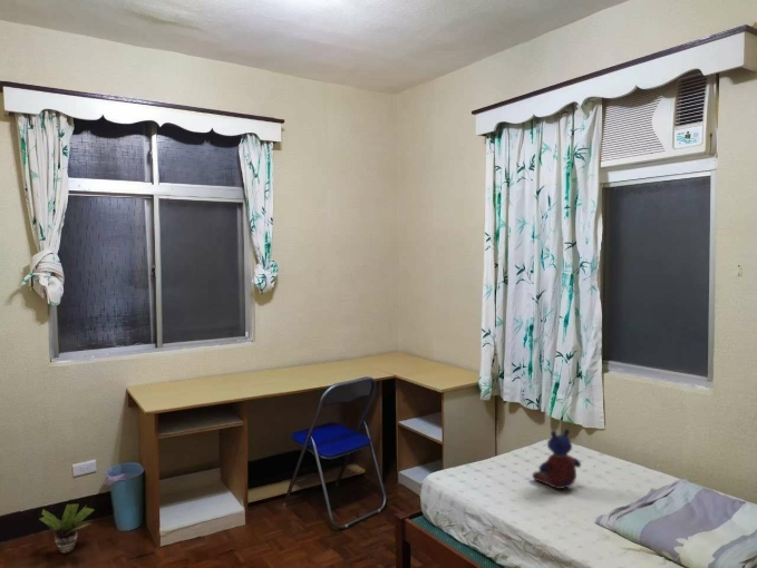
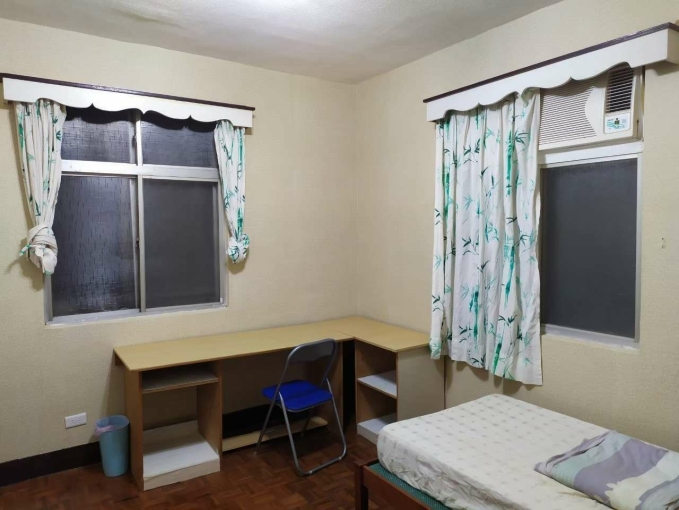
- potted plant [39,503,95,555]
- stuffed bear [531,428,582,490]
